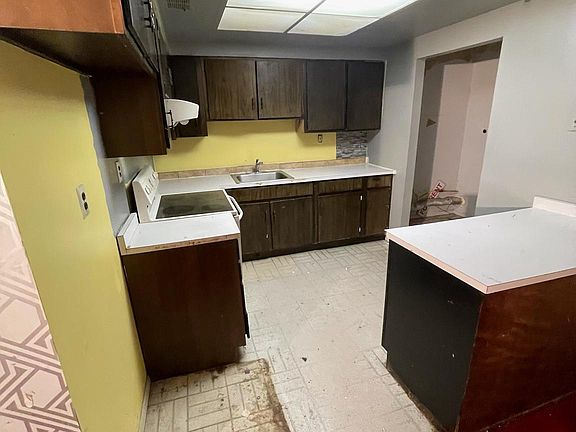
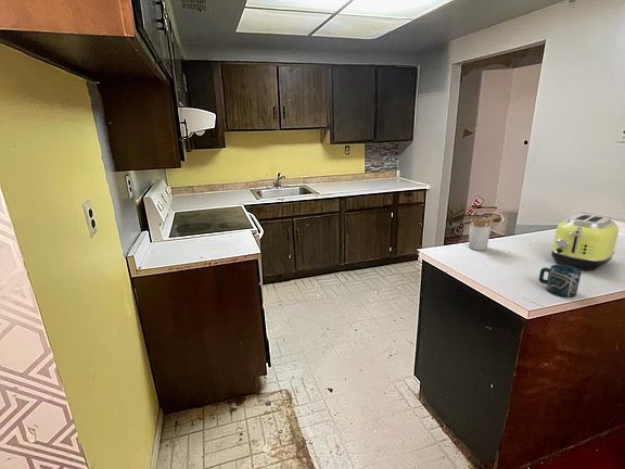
+ cup [538,264,583,299]
+ toaster [550,213,620,271]
+ utensil holder [465,213,496,251]
